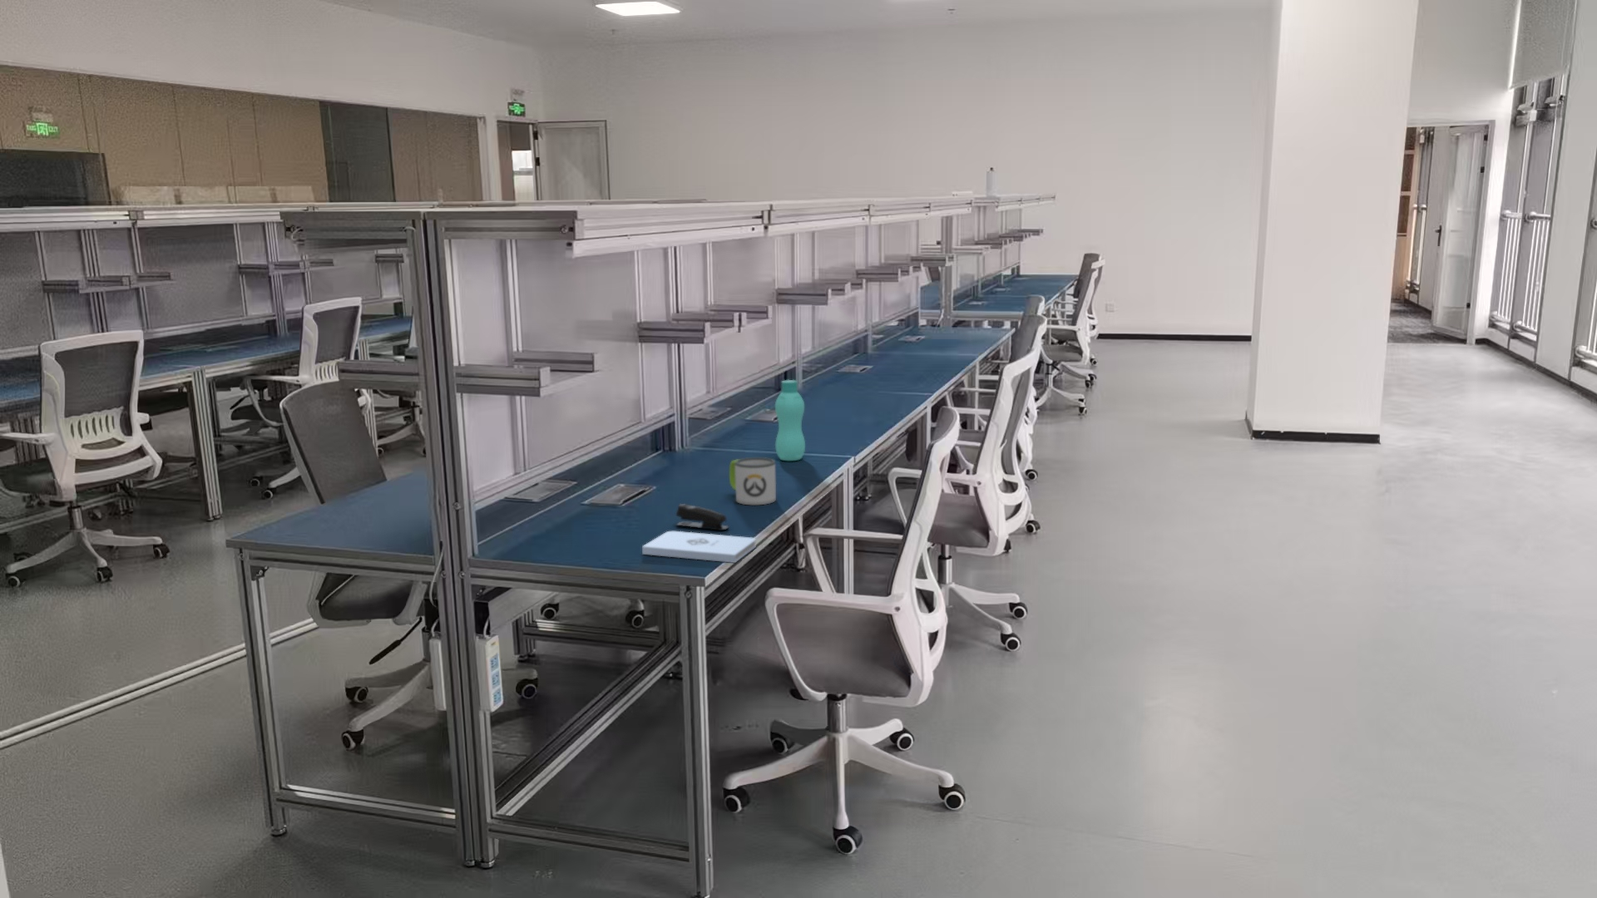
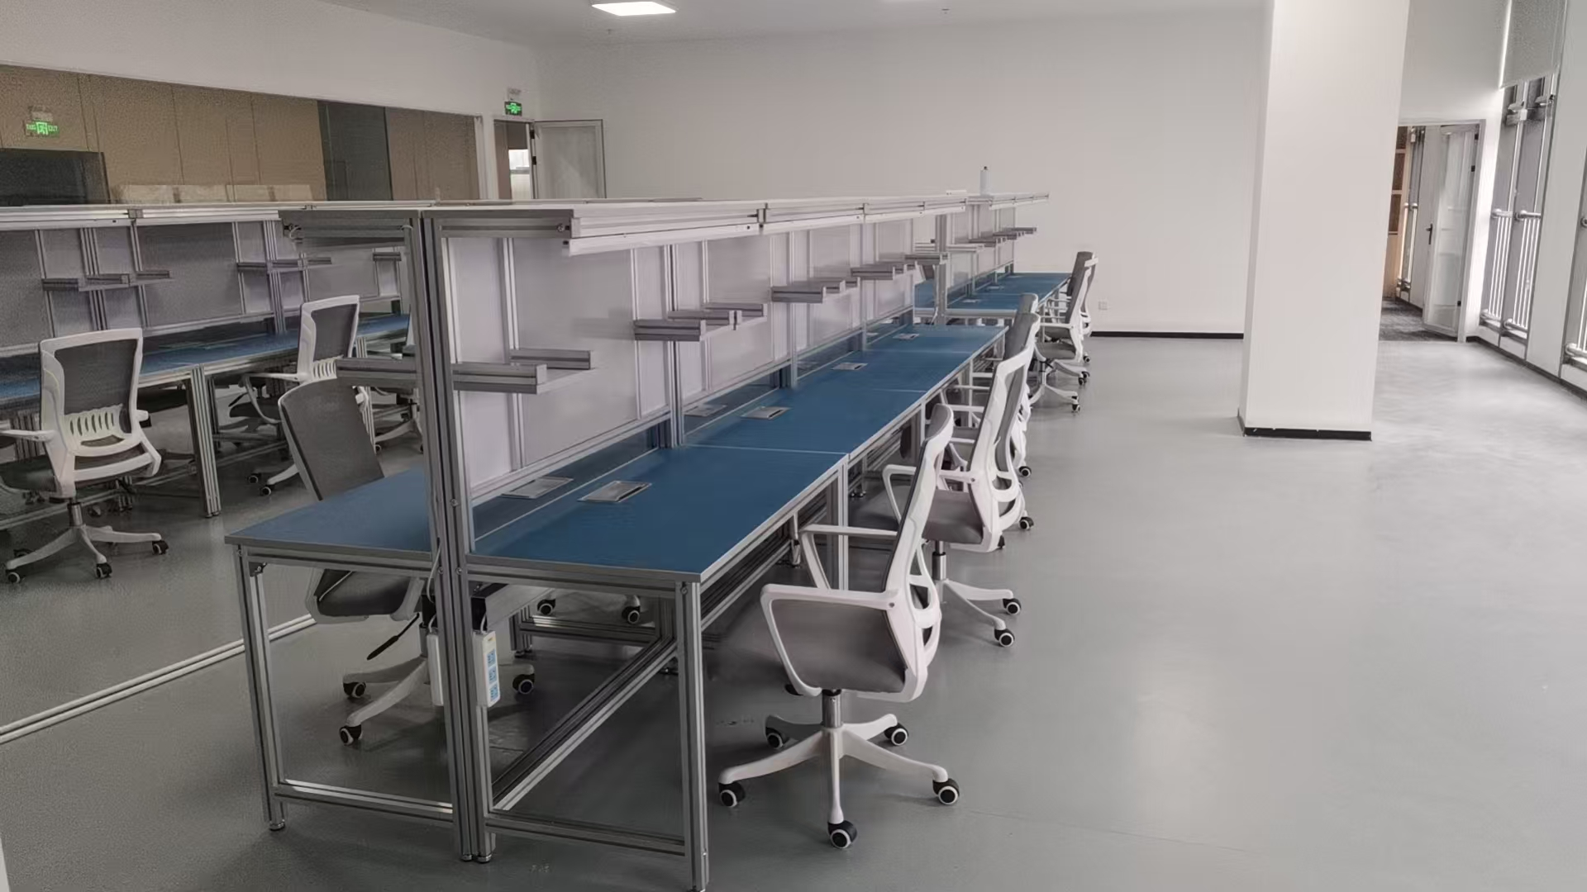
- bottle [774,379,806,462]
- notepad [642,531,757,564]
- stapler [676,503,729,532]
- mug [728,456,777,505]
